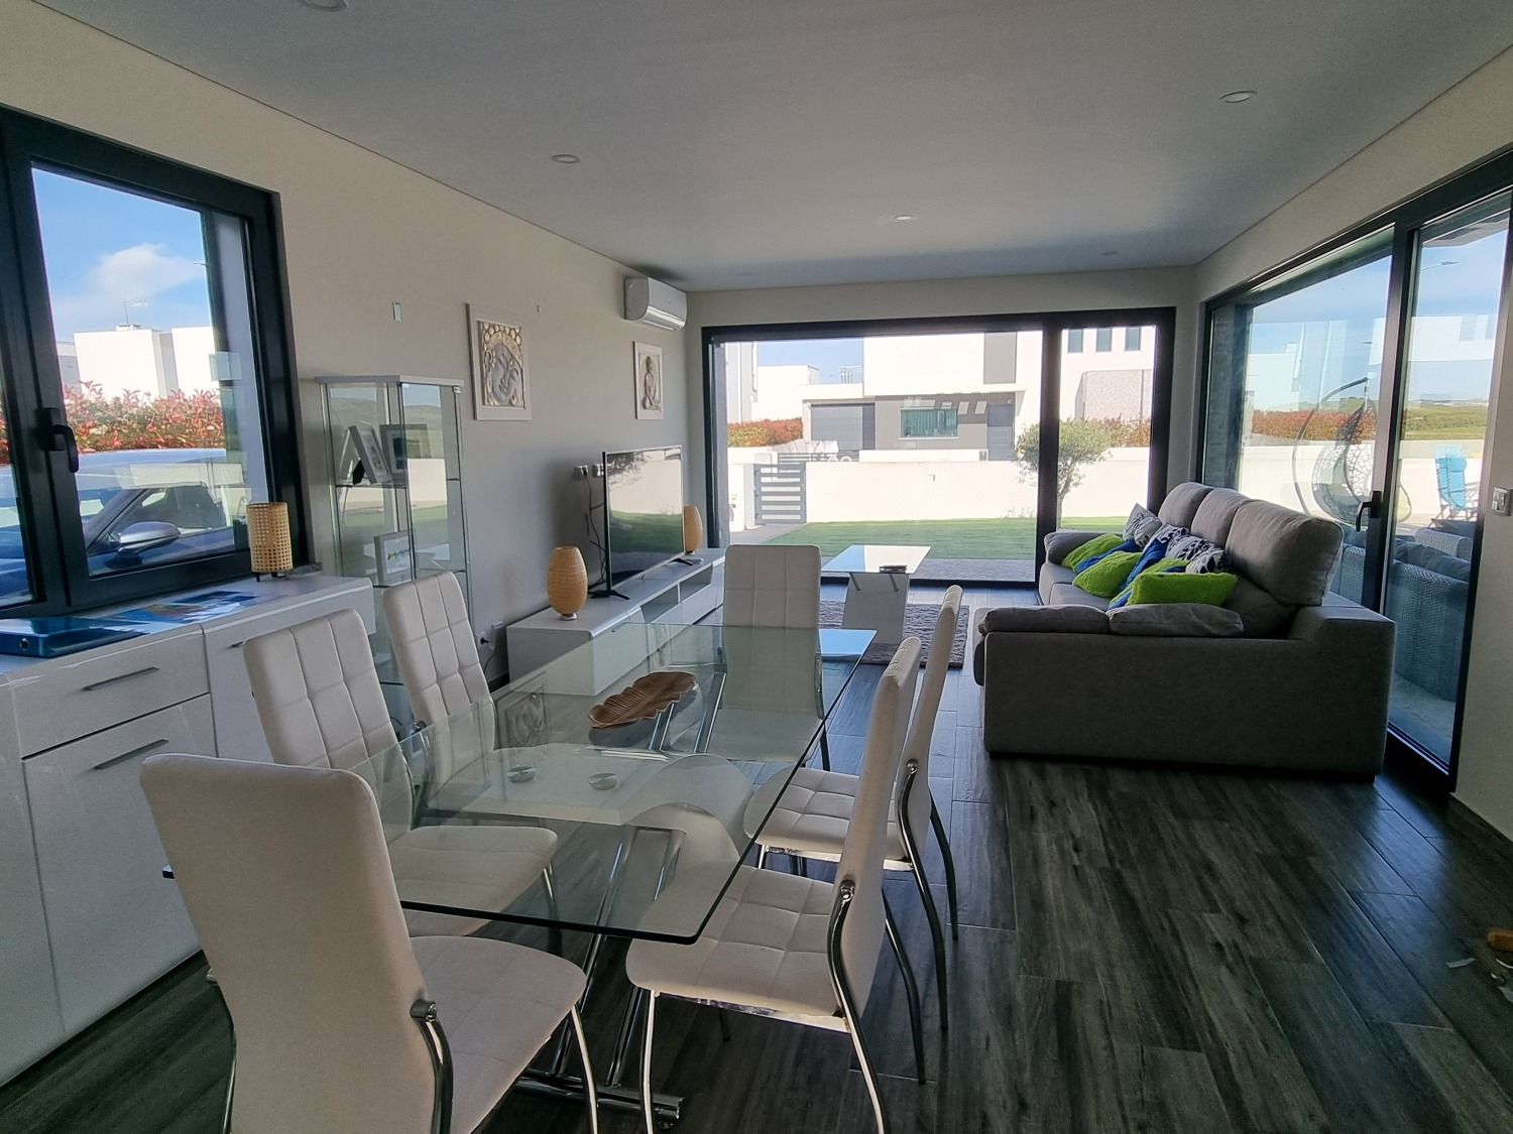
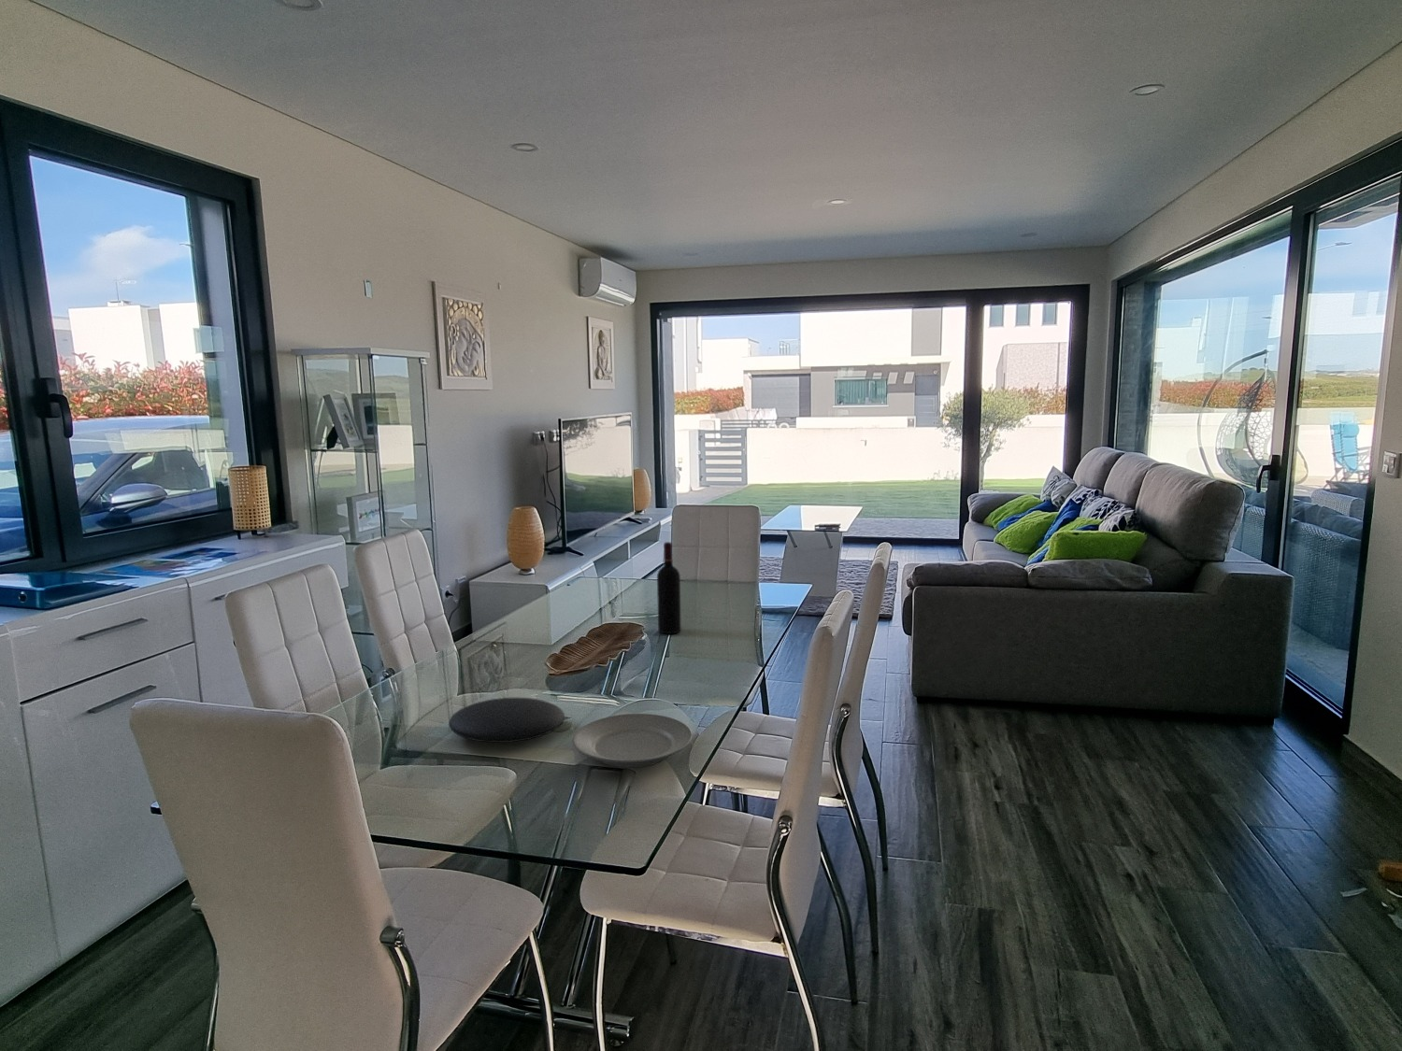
+ plate [448,697,565,744]
+ wine bottle [656,541,682,635]
+ plate [572,713,693,768]
